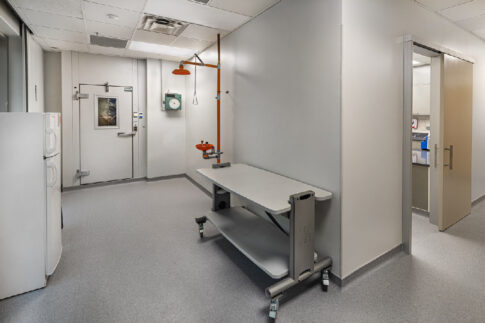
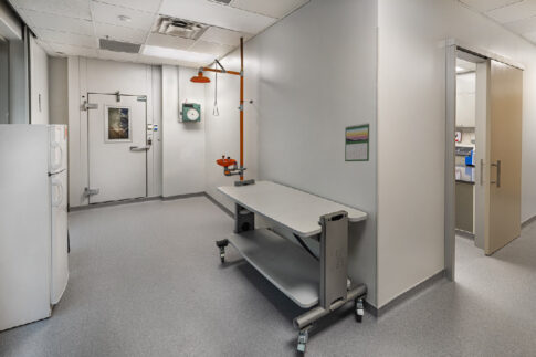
+ calendar [344,122,371,162]
